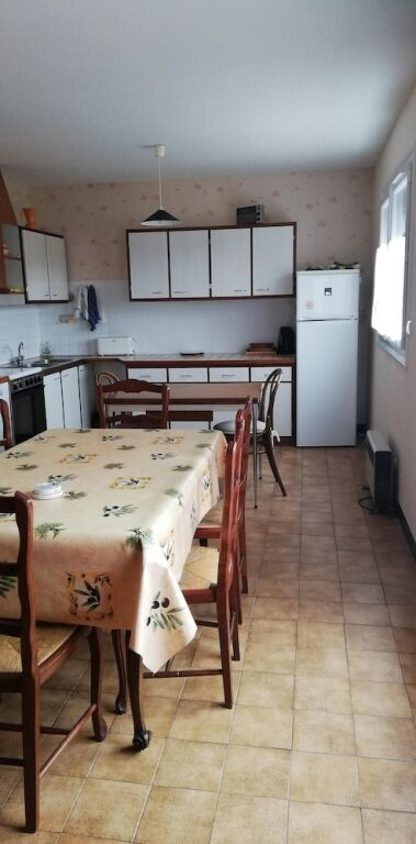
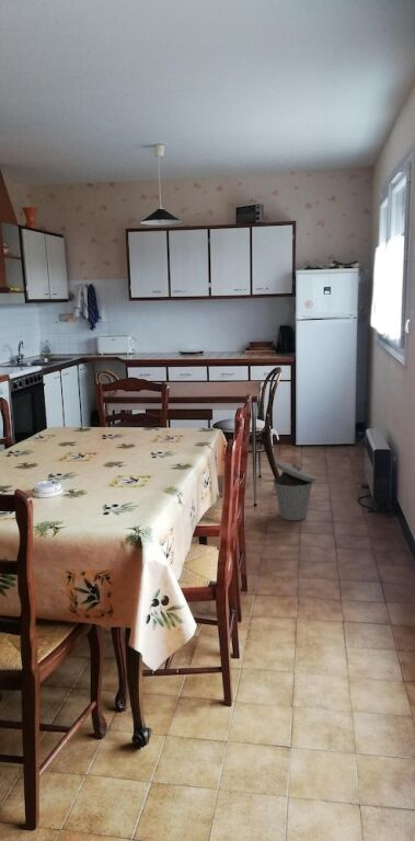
+ trash can [273,460,318,521]
